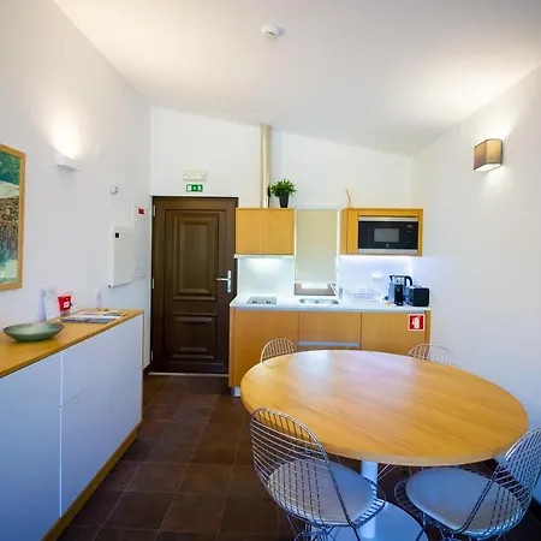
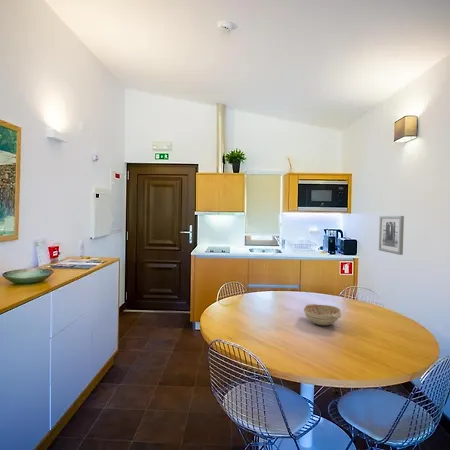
+ decorative bowl [303,303,342,326]
+ wall art [378,215,405,256]
